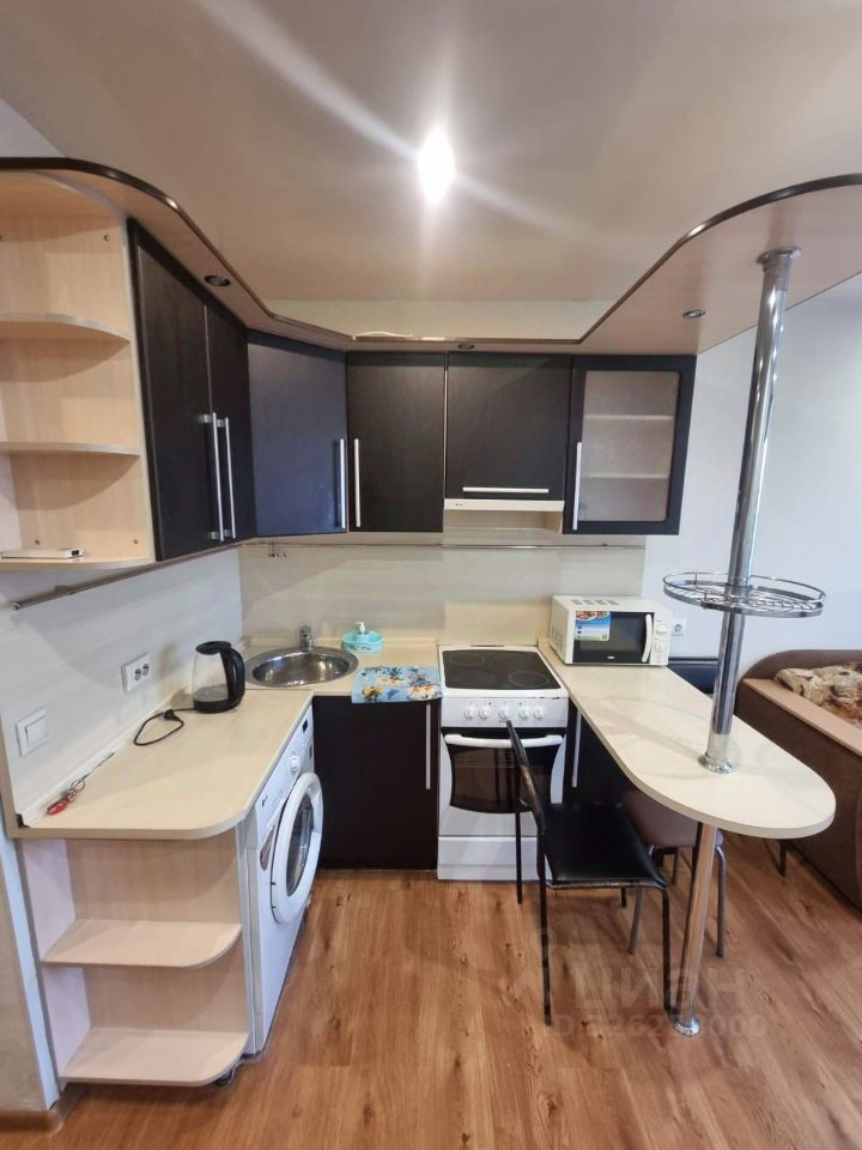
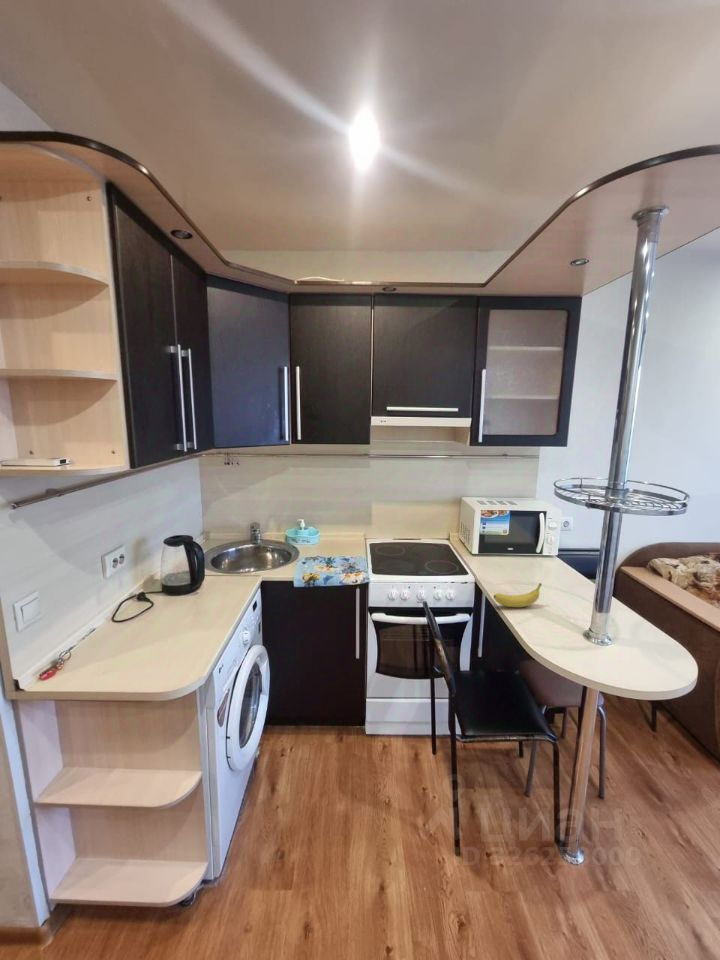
+ fruit [493,582,543,608]
